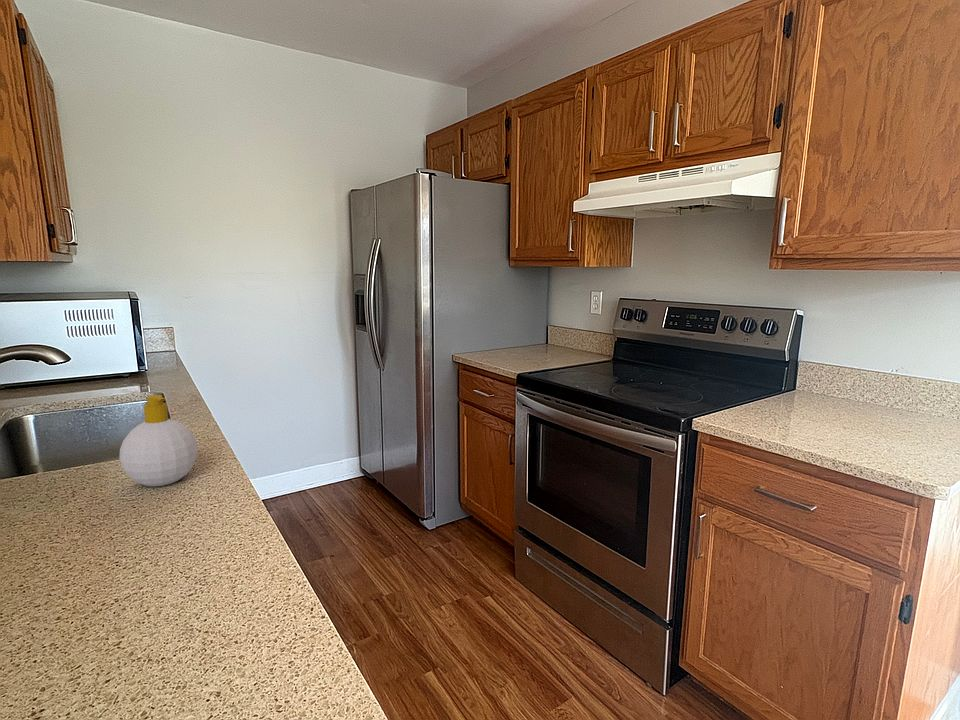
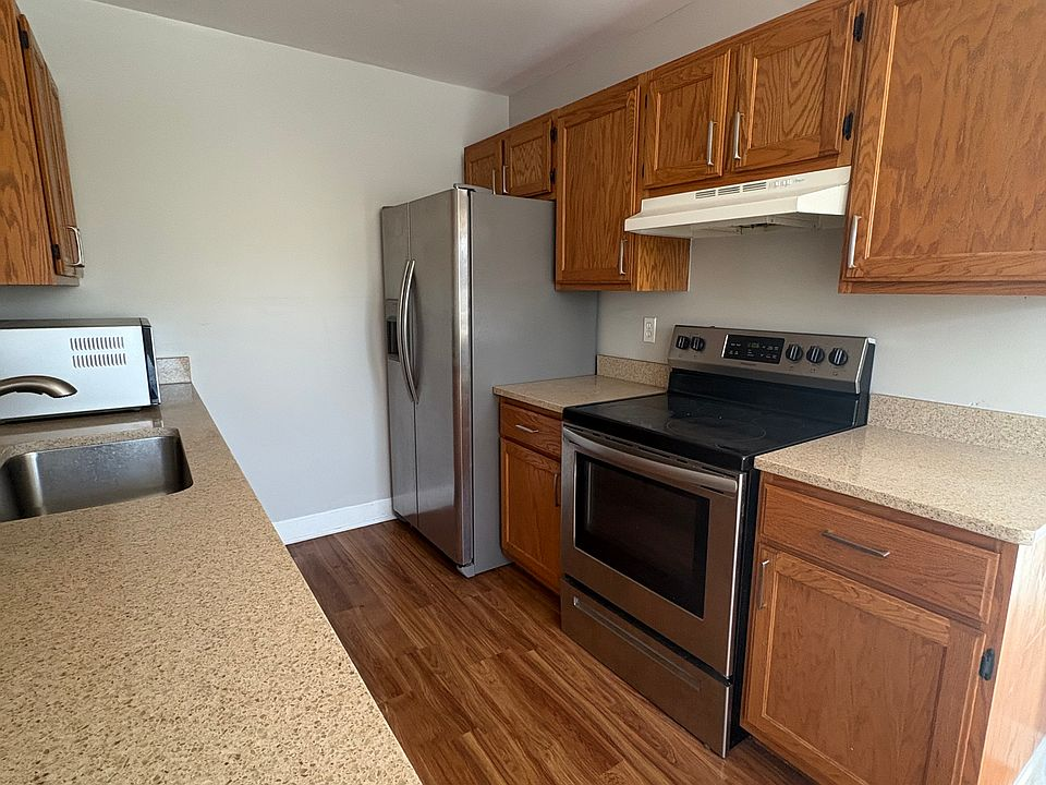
- soap bottle [119,394,199,487]
